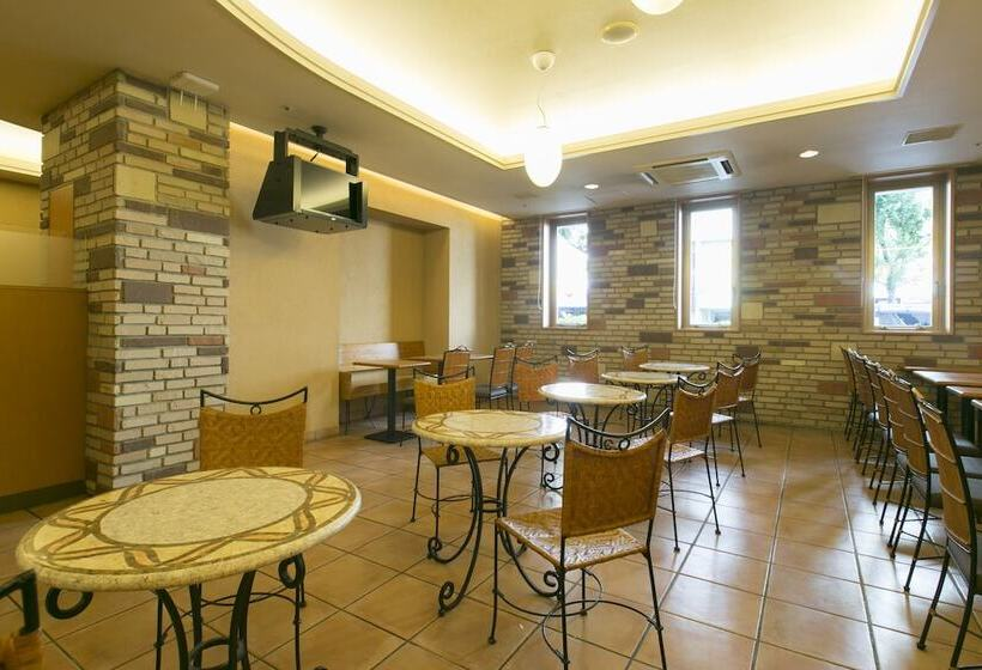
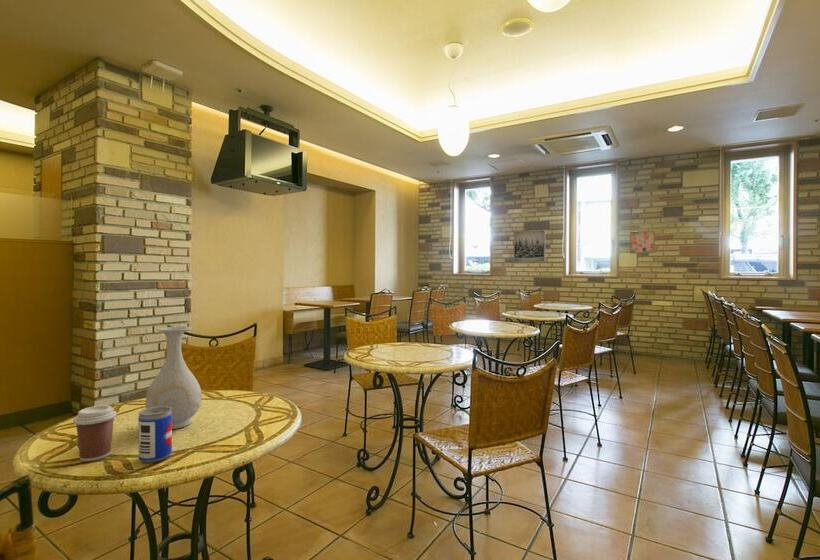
+ coffee cup [72,404,118,462]
+ vase [144,325,203,430]
+ wall art [513,229,546,263]
+ wall art [629,230,656,254]
+ beer can [138,406,173,464]
